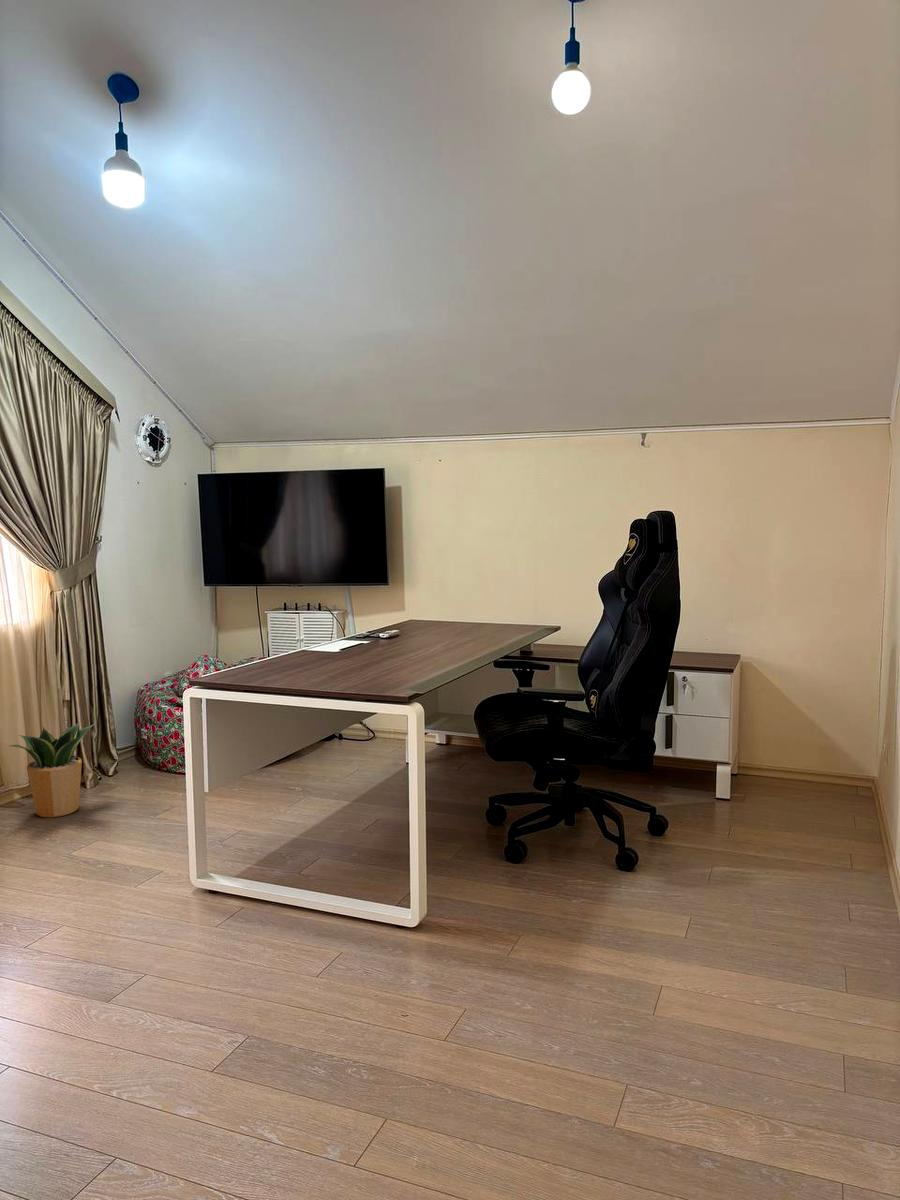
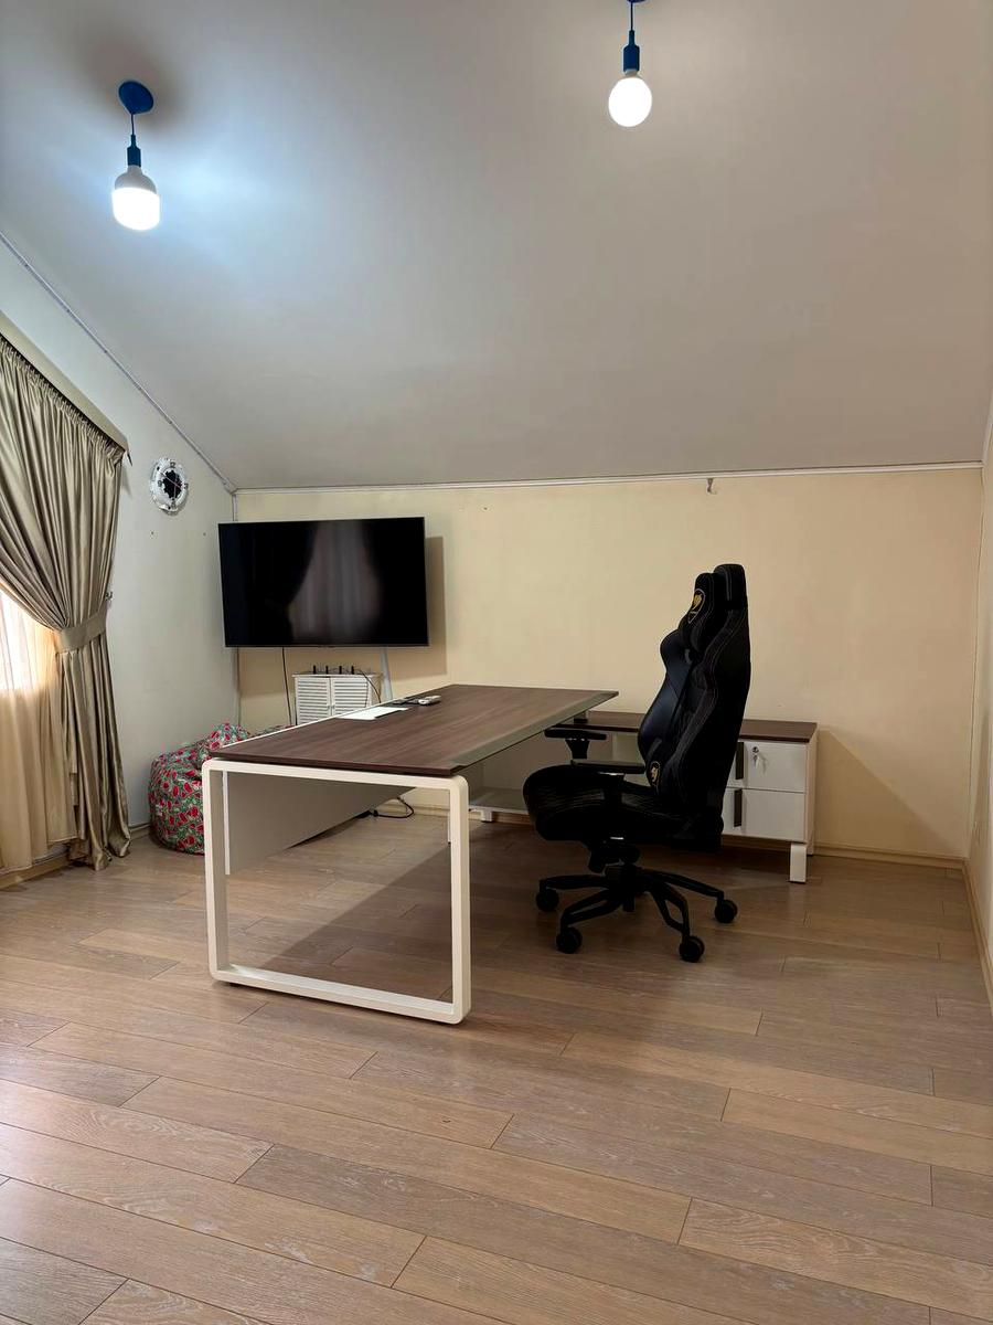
- potted plant [9,721,97,819]
